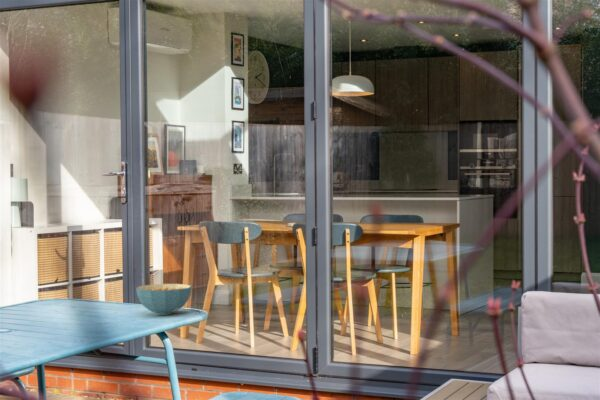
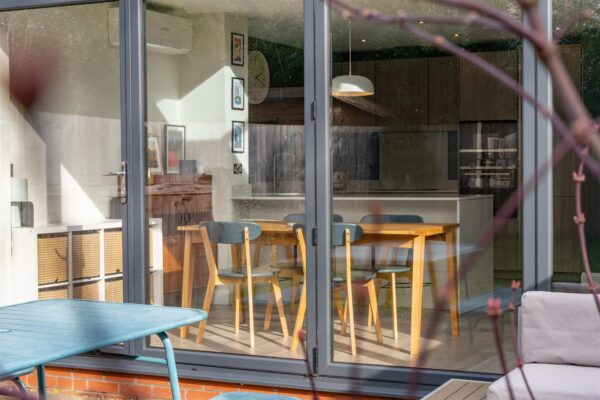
- cereal bowl [135,283,193,316]
